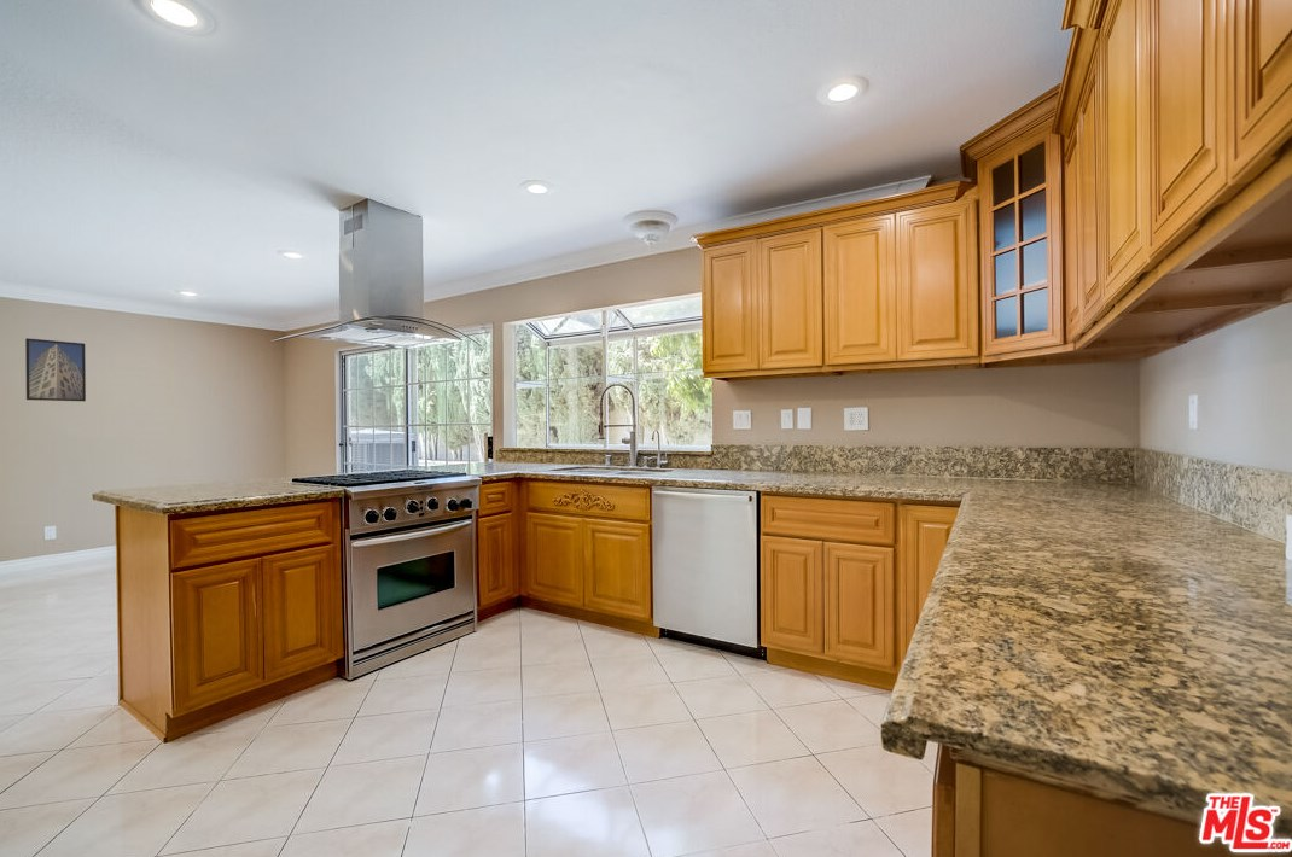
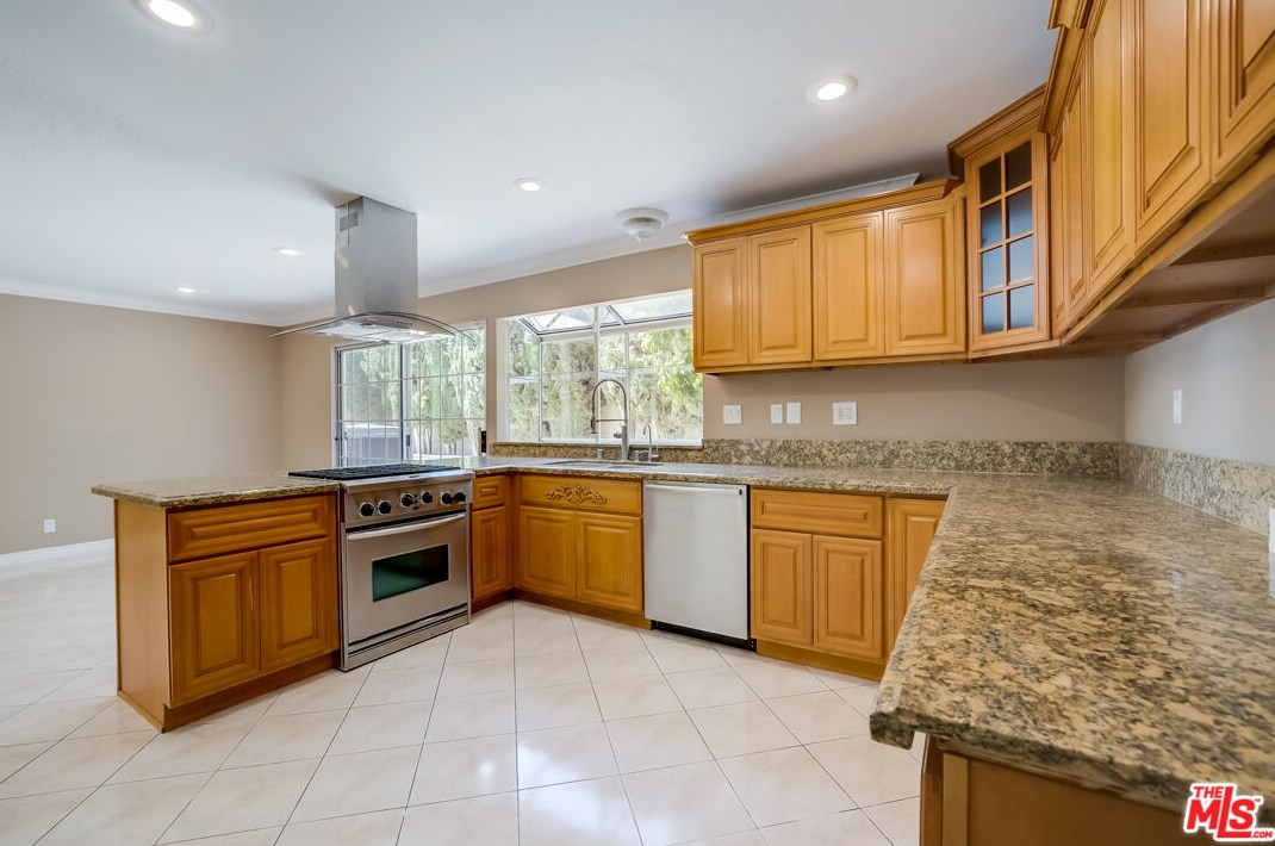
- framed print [24,337,87,402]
